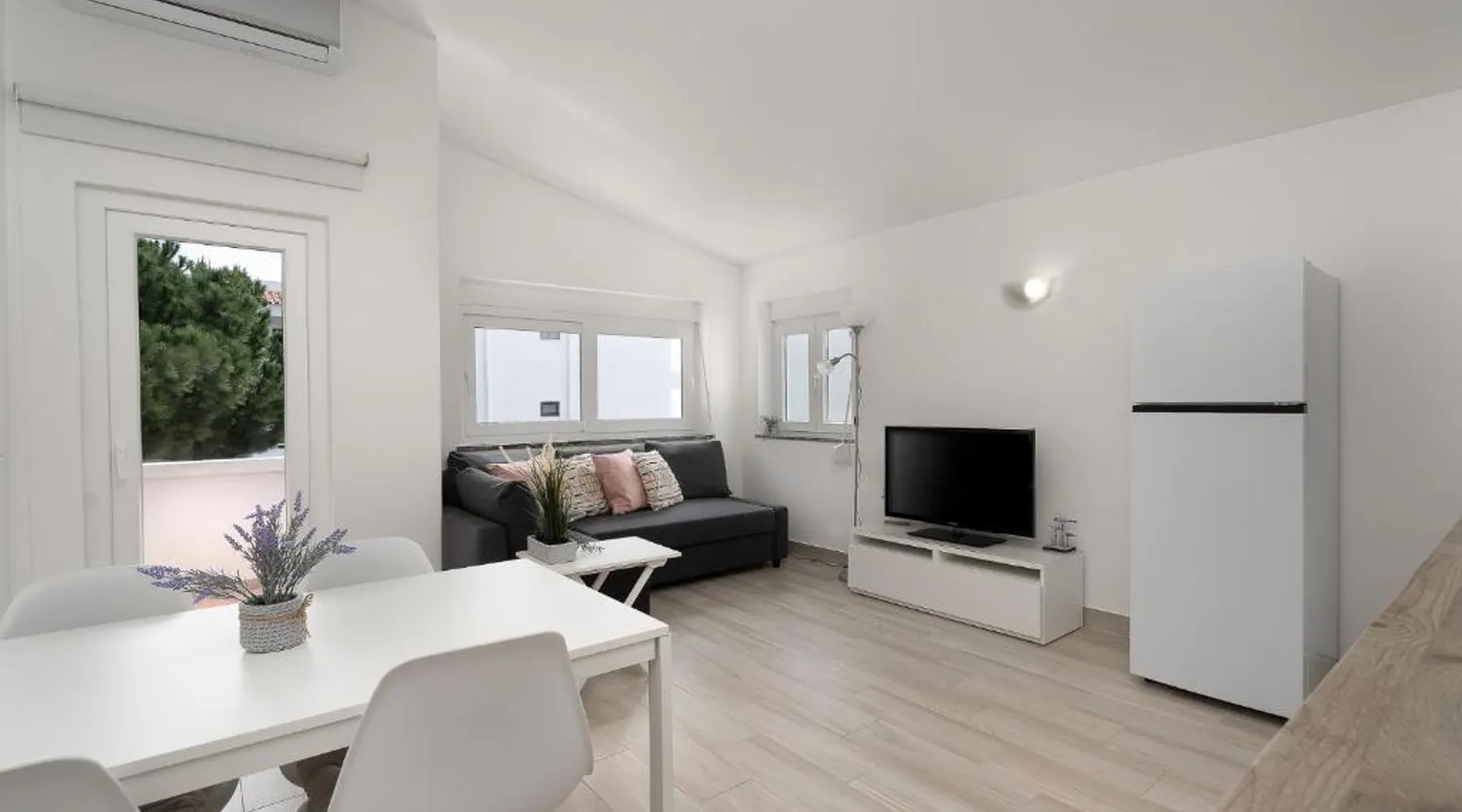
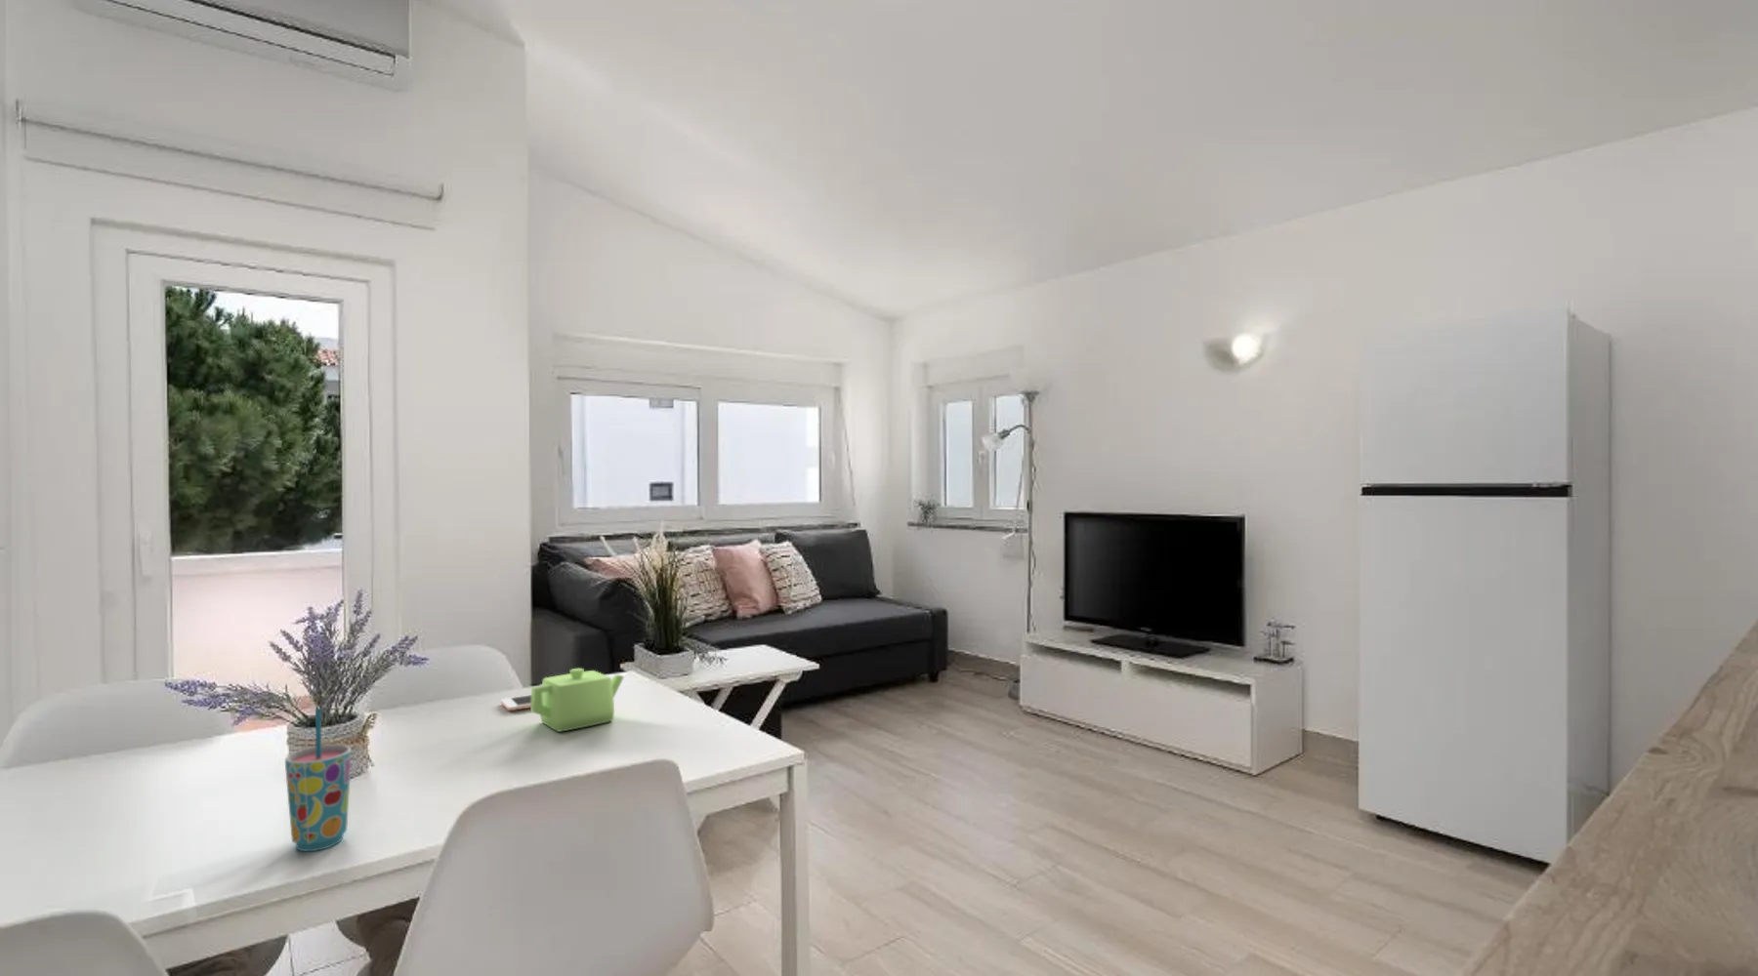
+ cup [284,708,352,852]
+ cell phone [500,694,531,712]
+ teapot [529,667,625,733]
